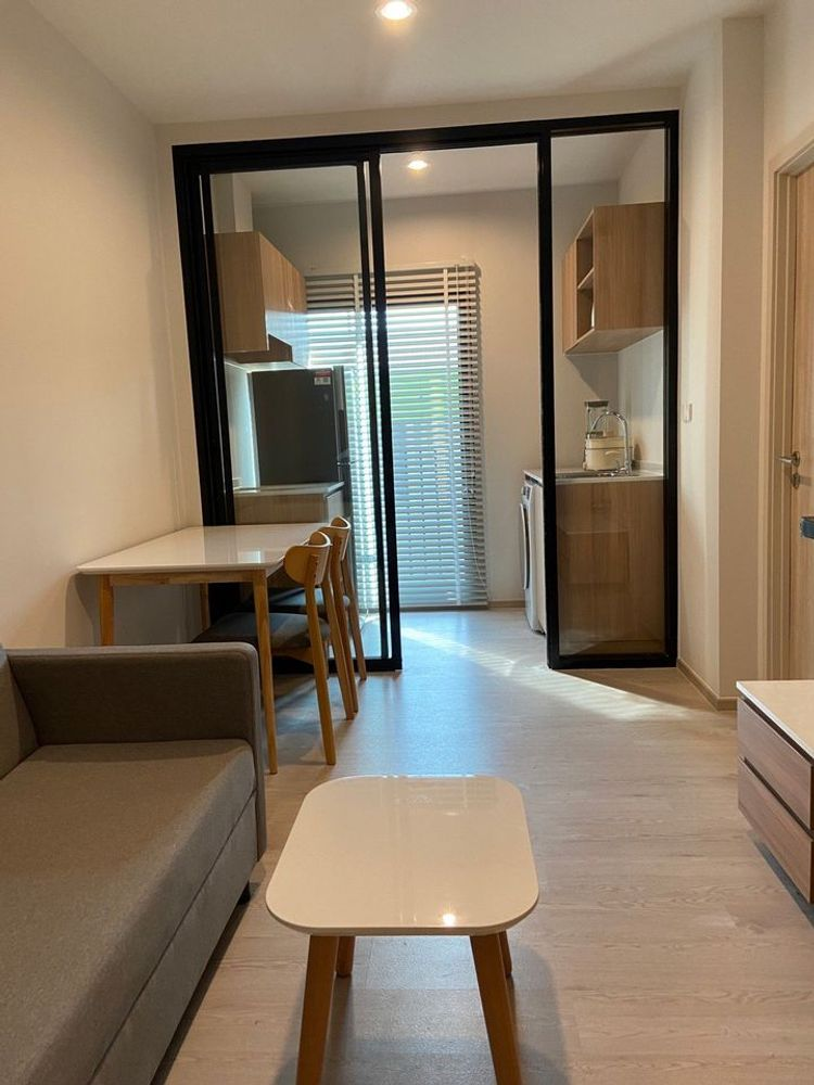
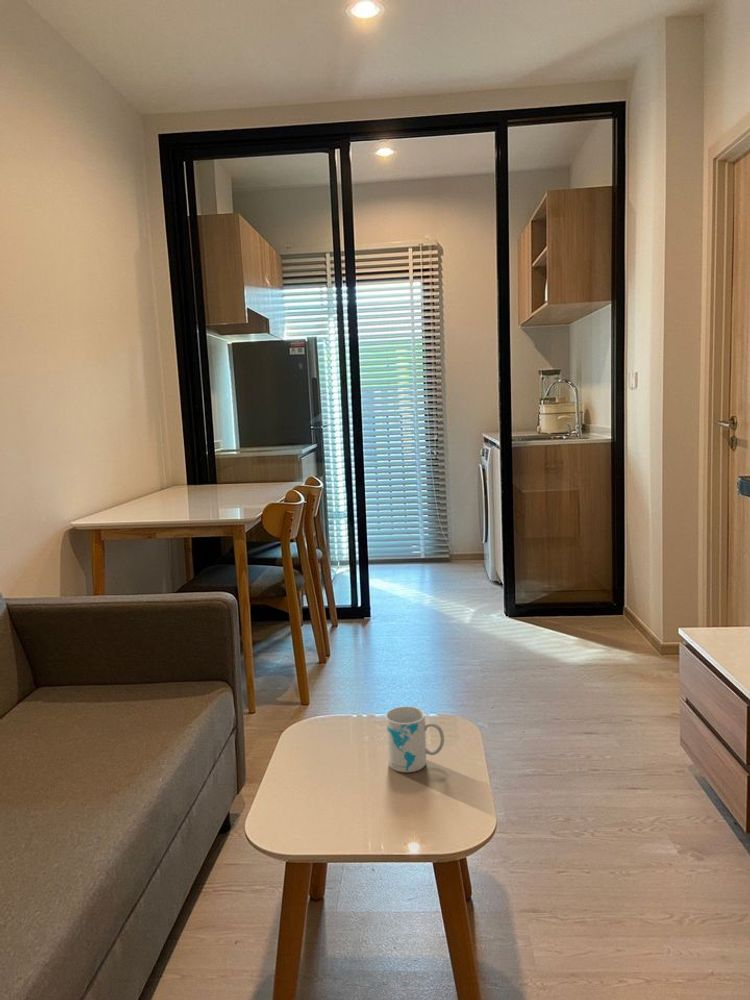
+ mug [385,705,445,773]
